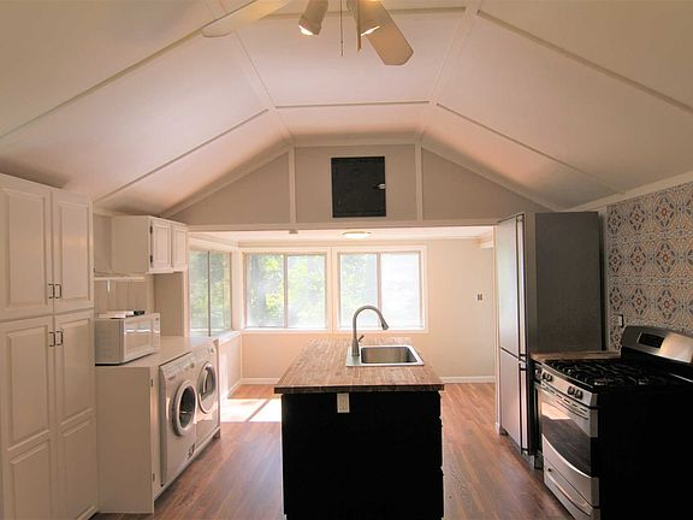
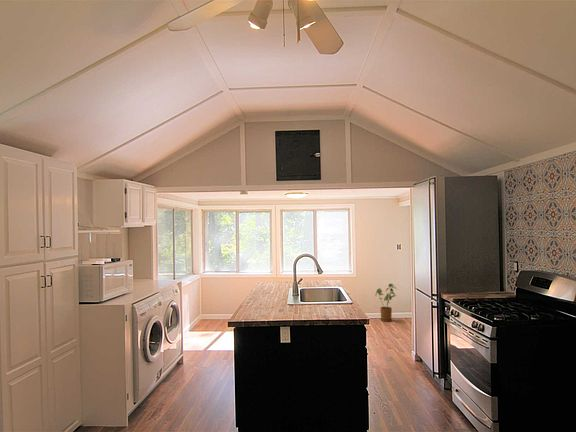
+ house plant [374,282,397,323]
